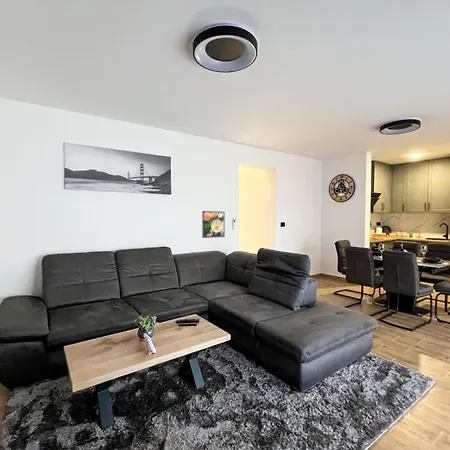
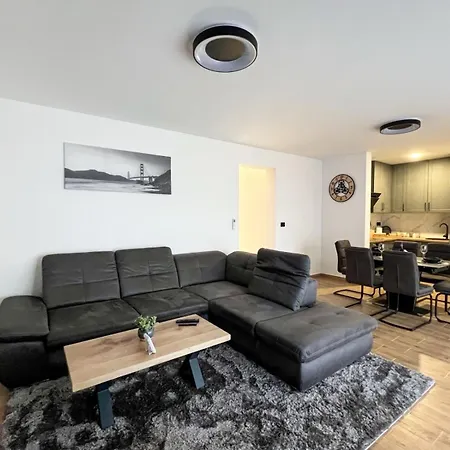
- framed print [201,210,226,239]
